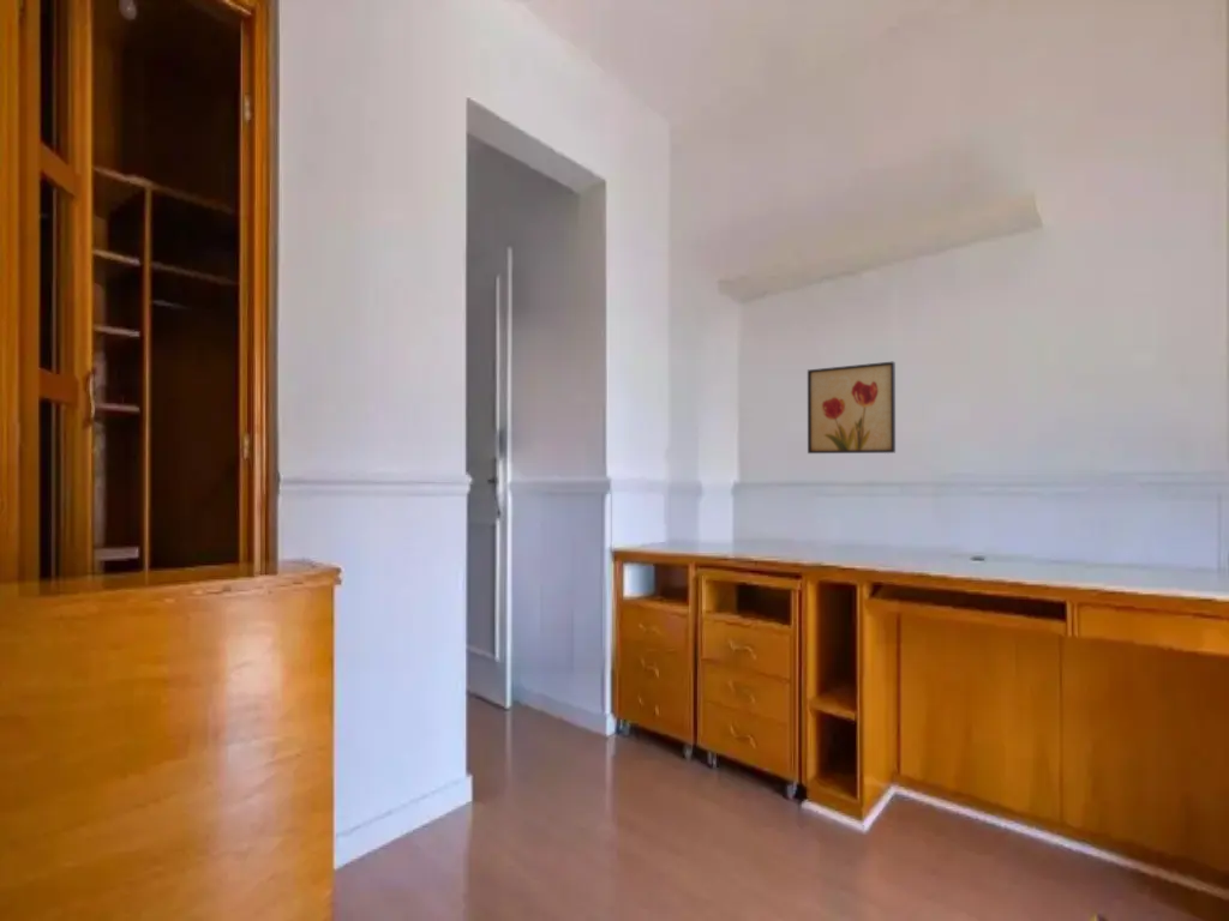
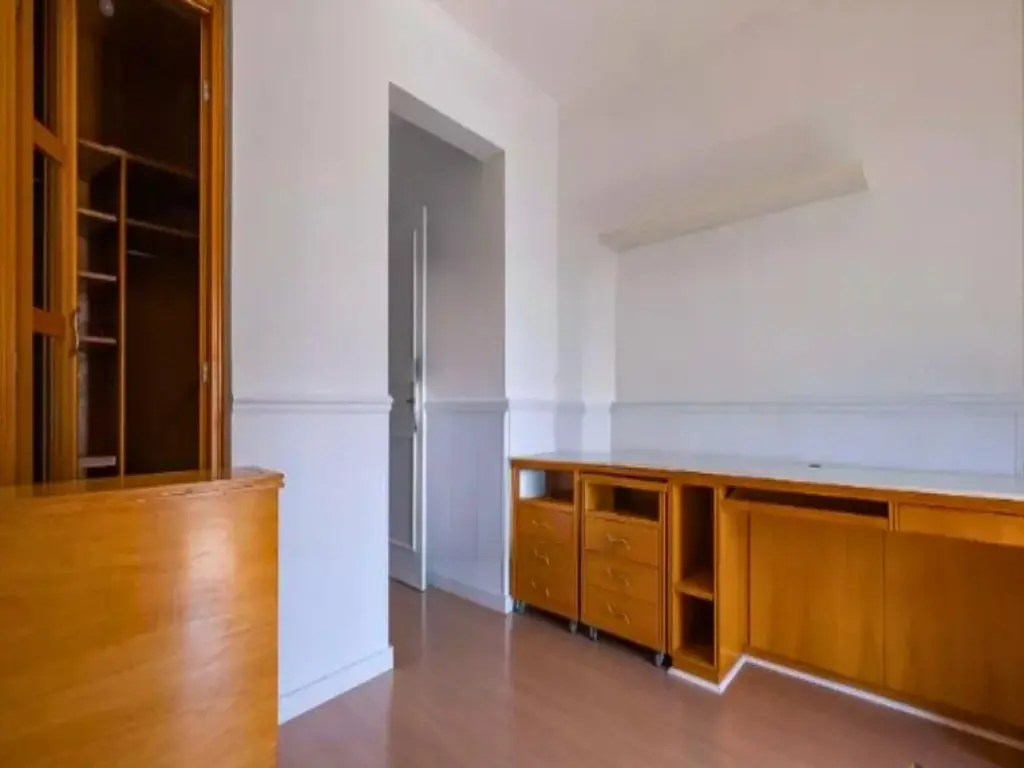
- wall art [807,361,897,455]
